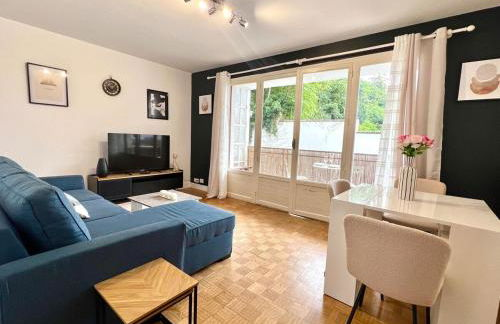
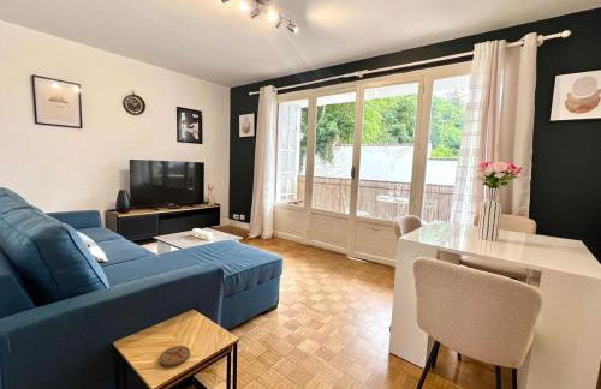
+ coaster [157,345,191,367]
